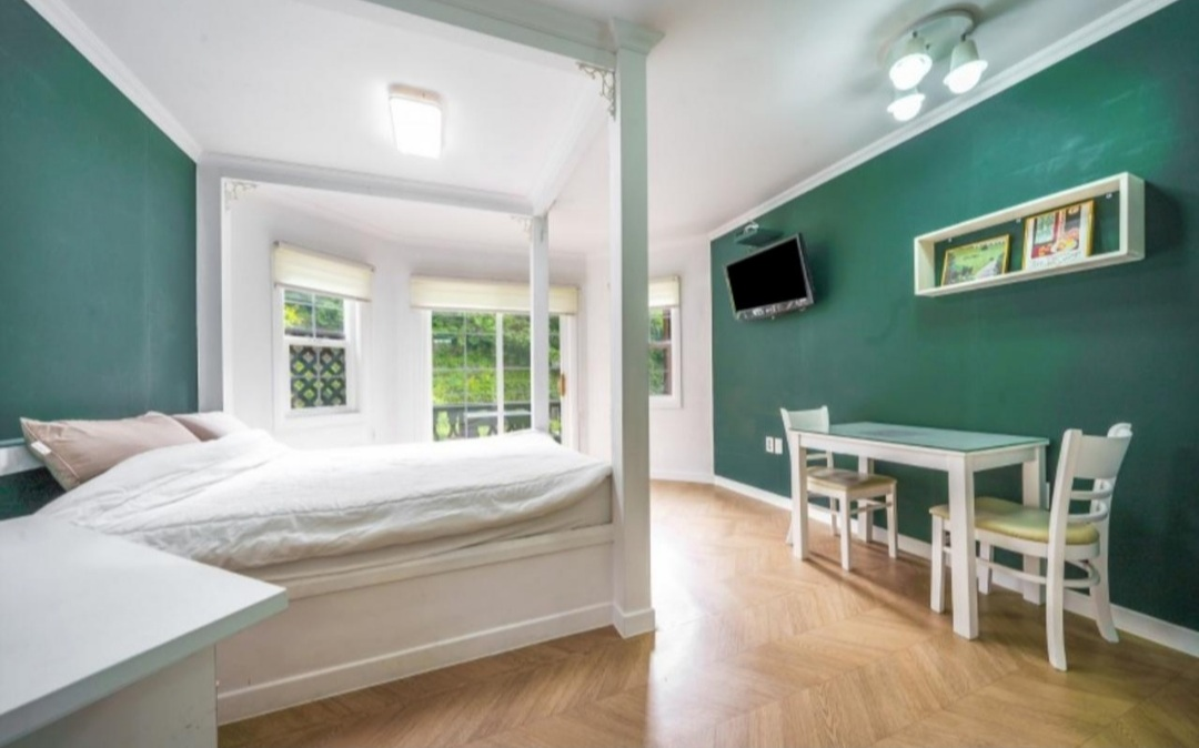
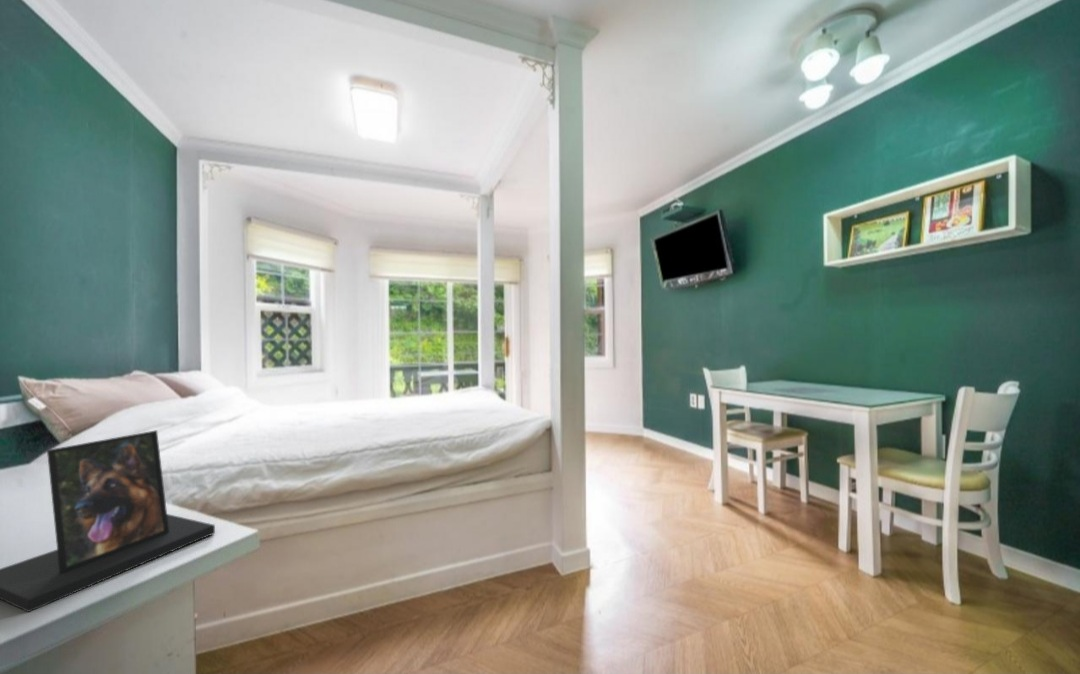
+ photo frame [0,429,216,613]
